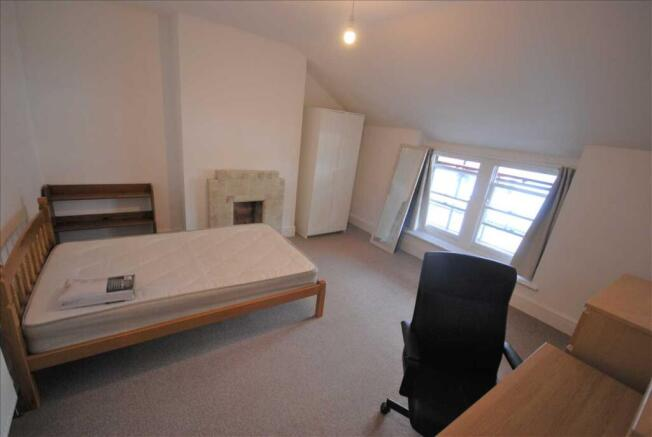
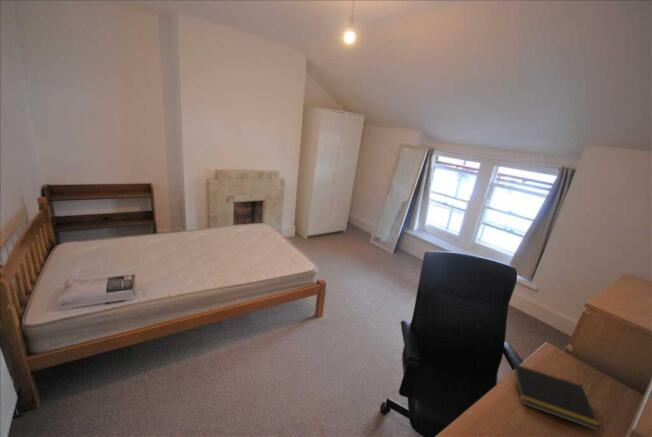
+ notepad [510,363,601,432]
